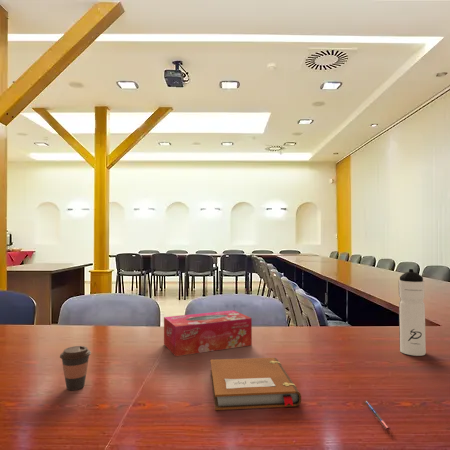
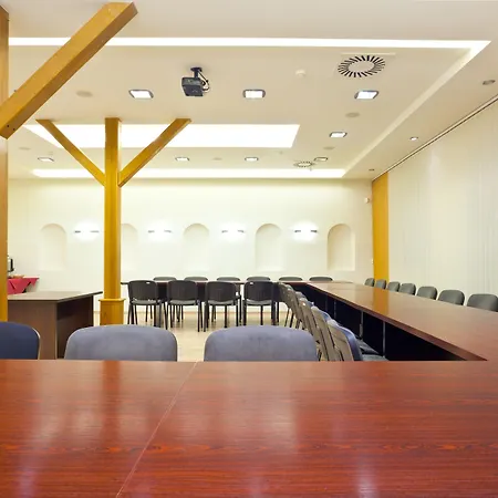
- tissue box [163,309,253,357]
- pen [365,400,391,431]
- water bottle [398,268,427,357]
- coffee cup [59,345,92,391]
- notebook [209,357,302,411]
